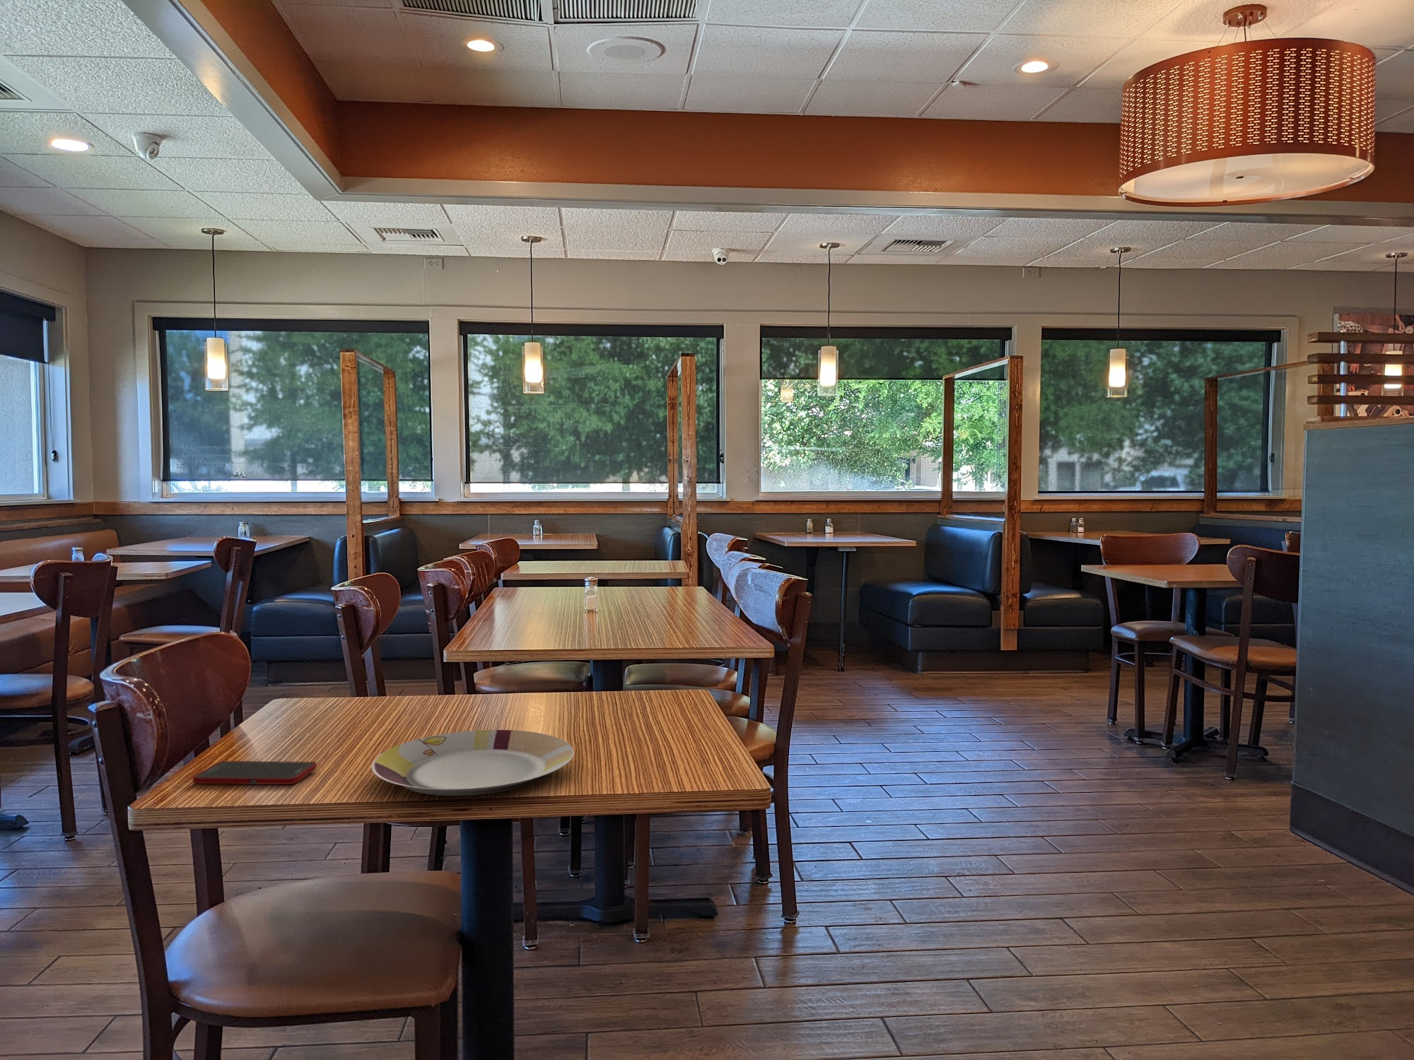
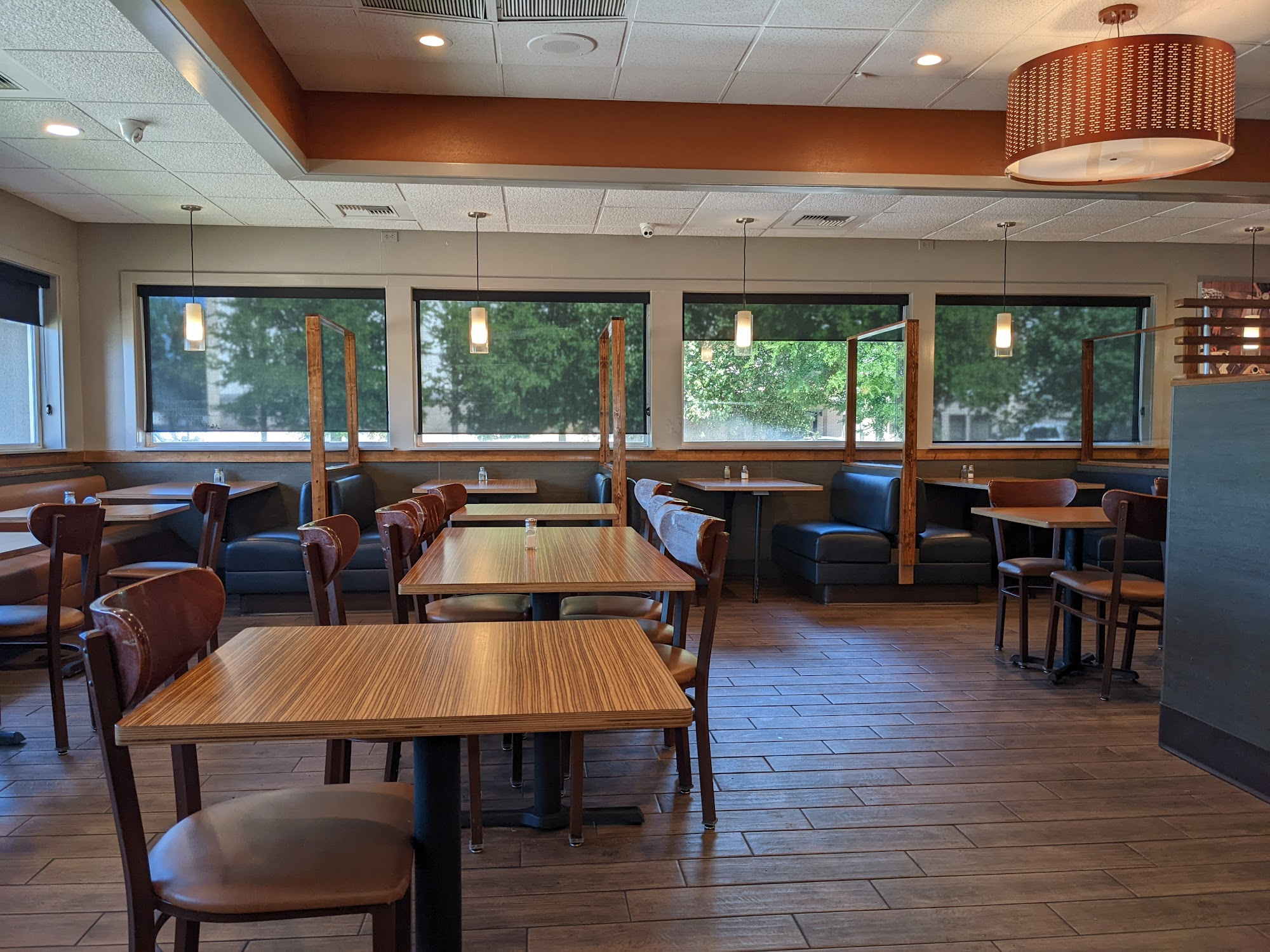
- cell phone [192,760,317,785]
- plate [371,729,575,796]
